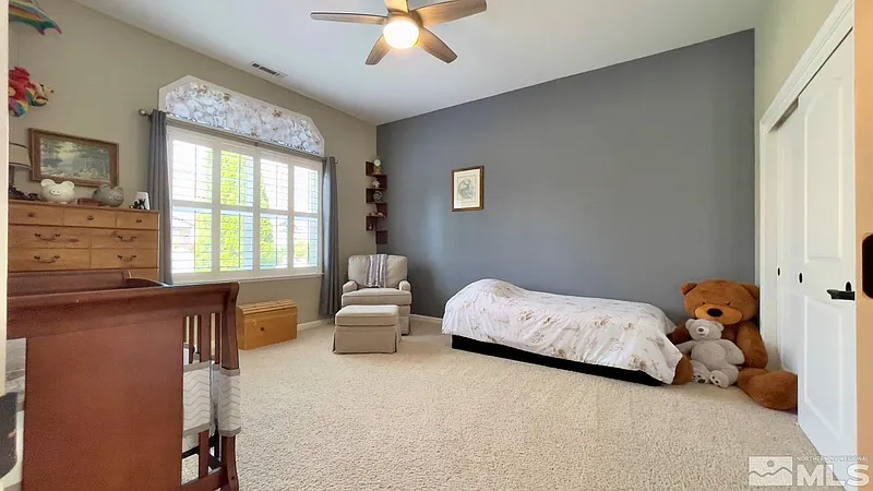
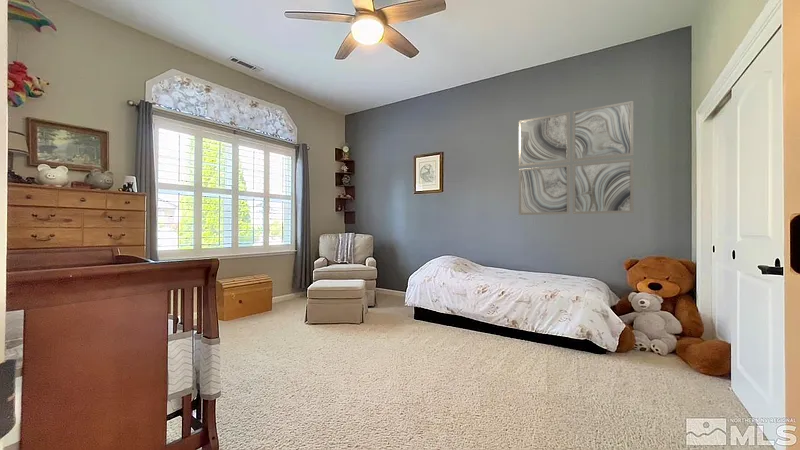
+ wall art [518,100,634,216]
